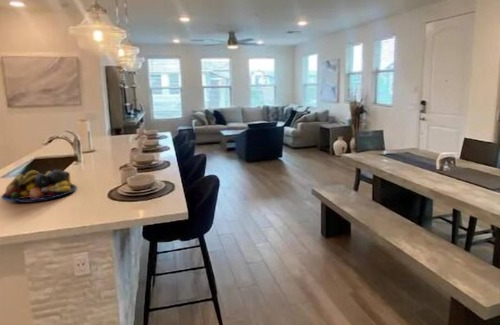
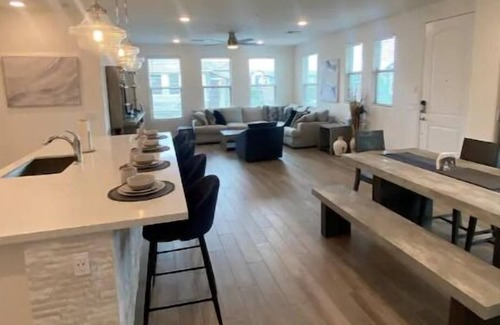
- fruit bowl [1,168,78,202]
